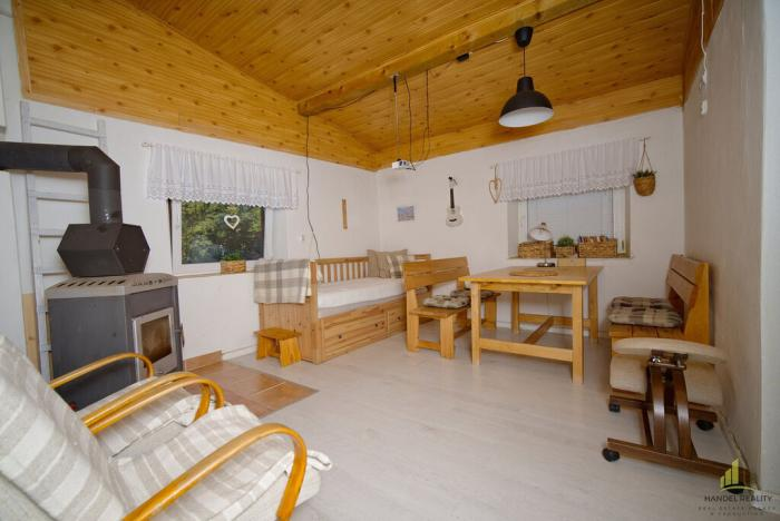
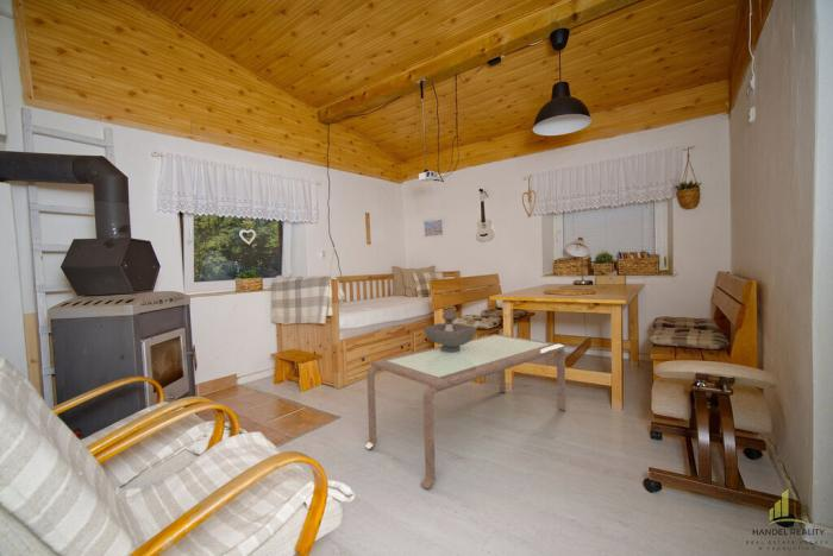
+ decorative bowl [422,309,477,353]
+ coffee table [363,333,568,489]
